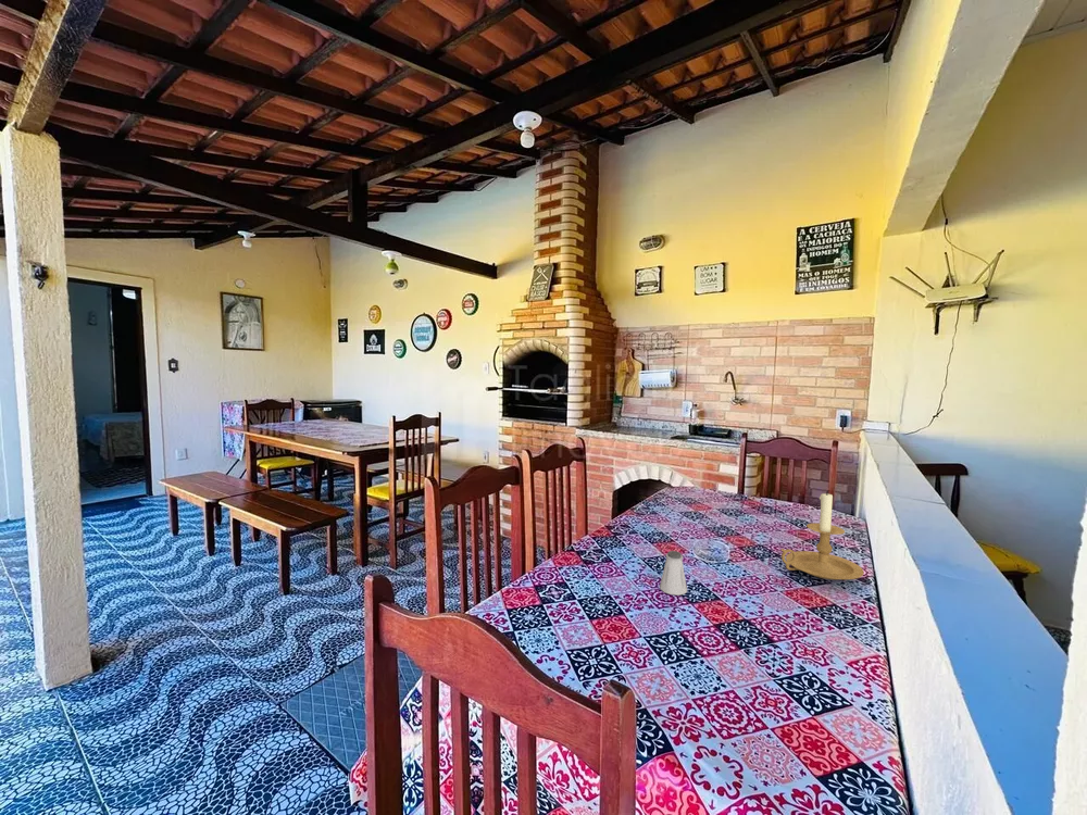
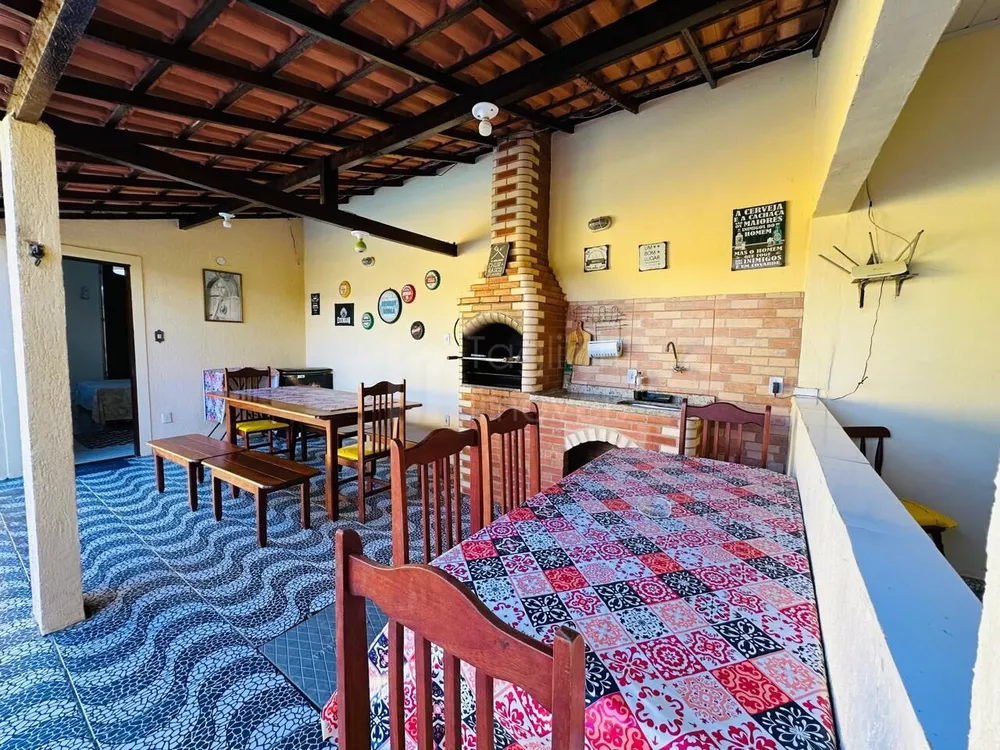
- saltshaker [659,550,688,597]
- candle holder [780,490,865,580]
